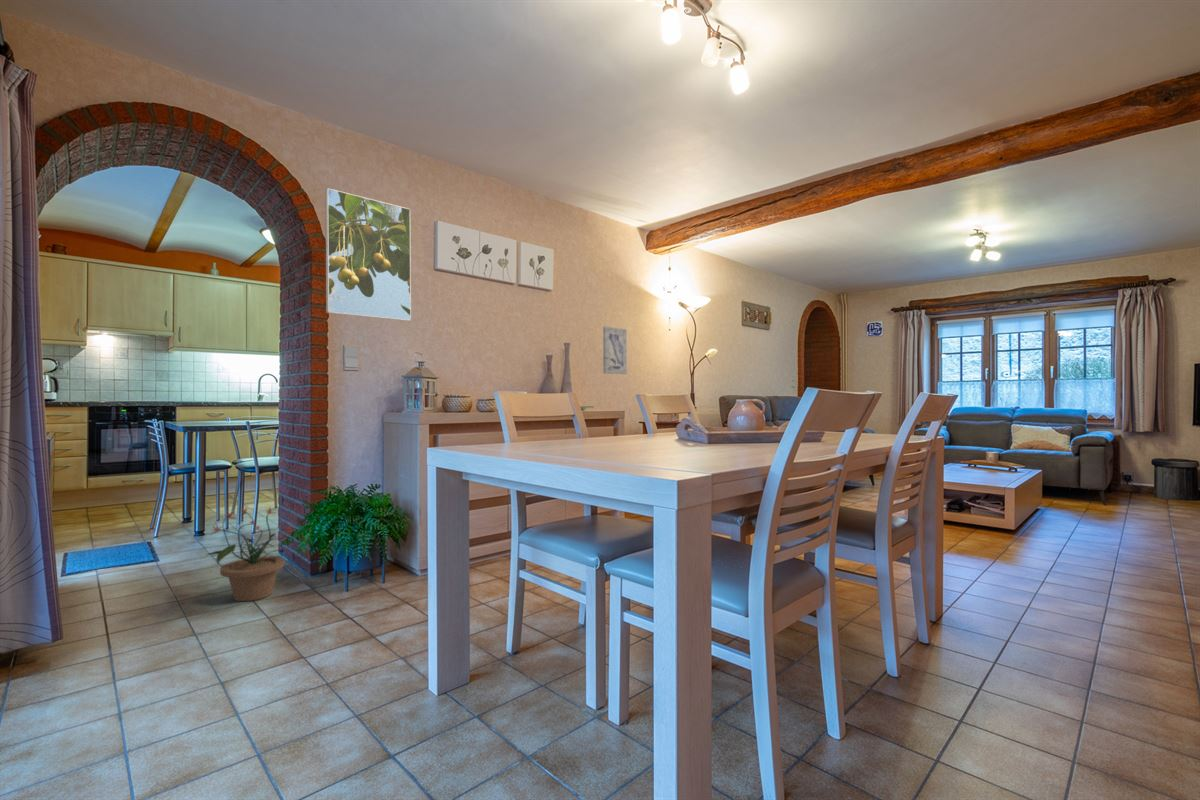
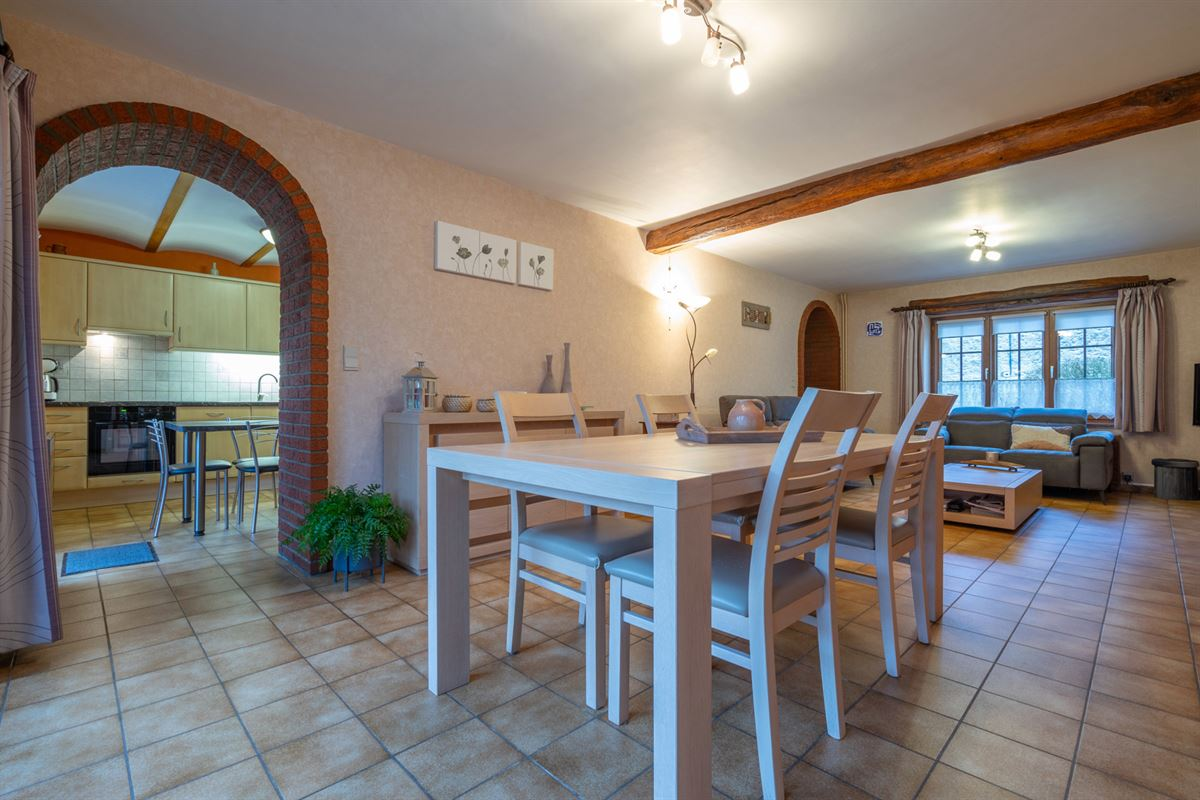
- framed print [324,187,412,322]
- wall art [602,326,628,375]
- potted plant [204,506,295,602]
